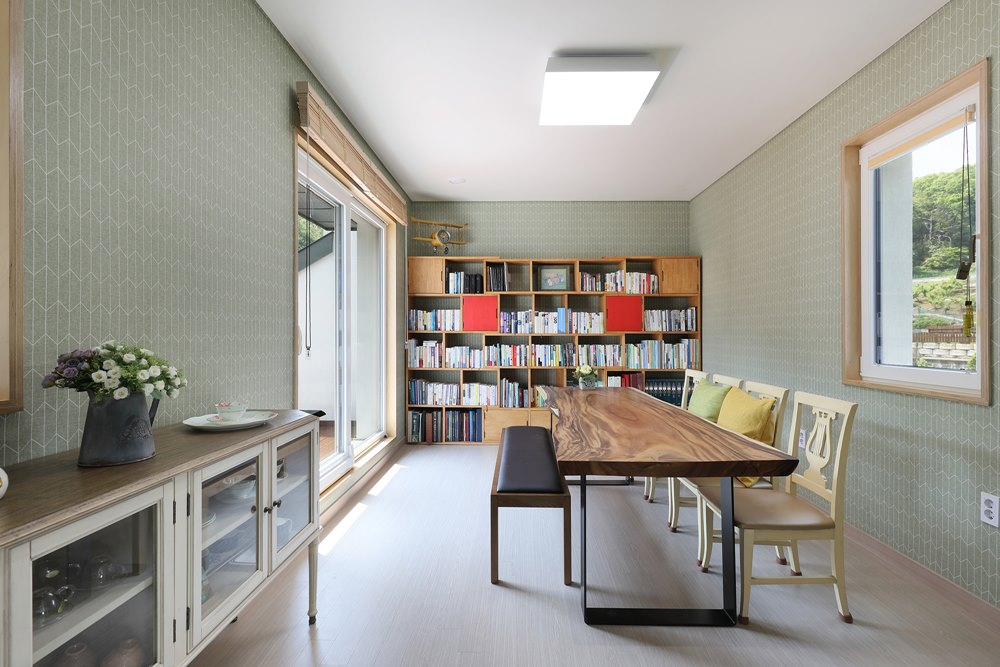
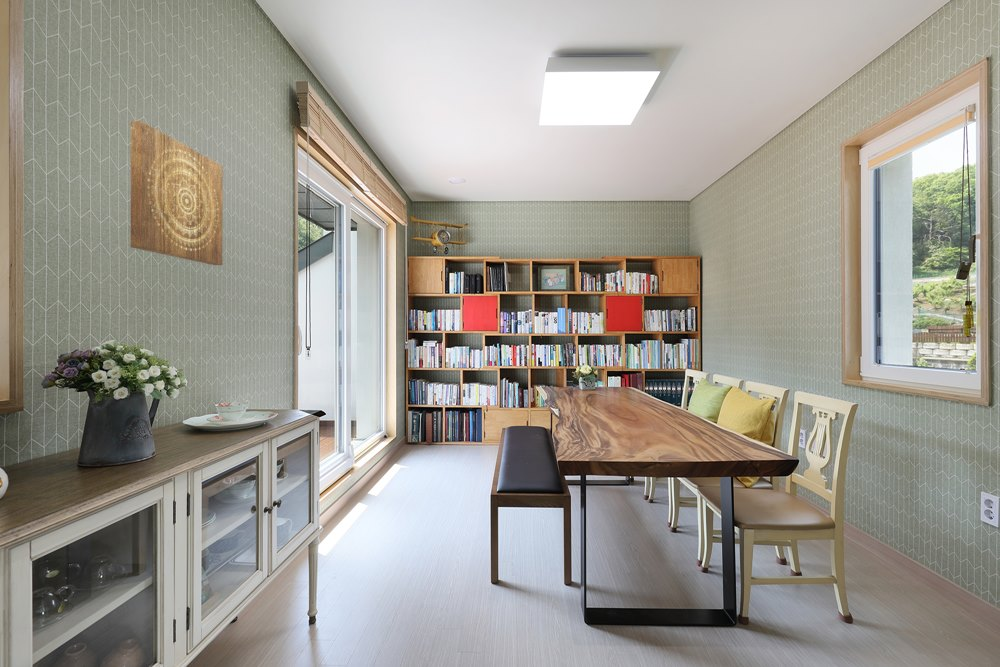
+ wall art [130,120,224,266]
